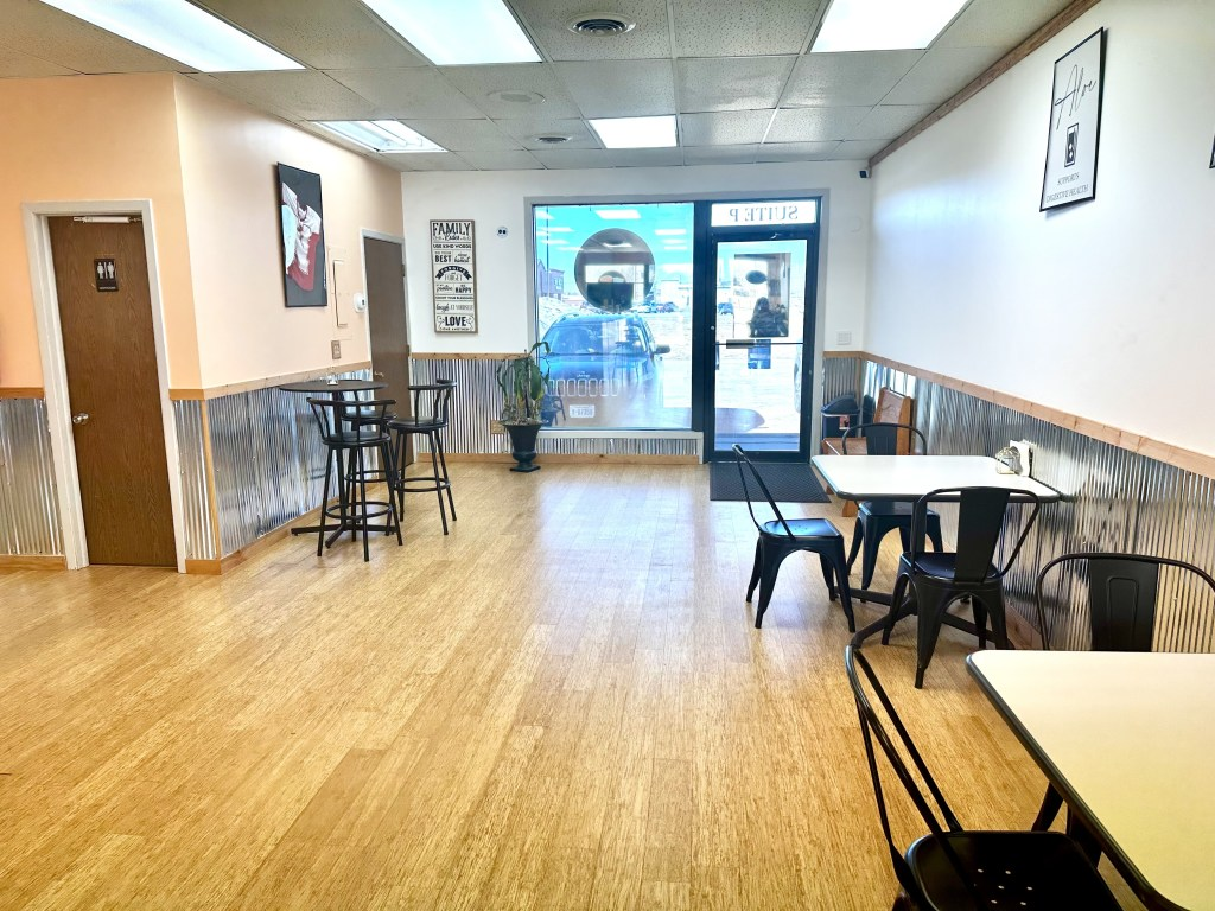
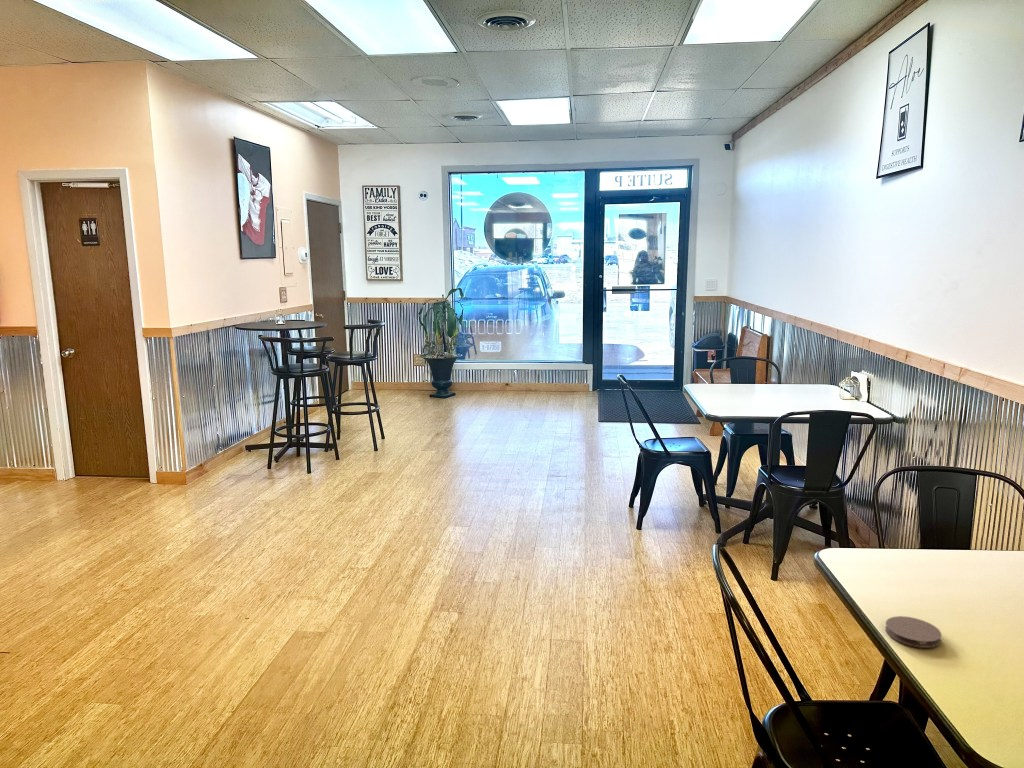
+ coaster [884,615,942,649]
